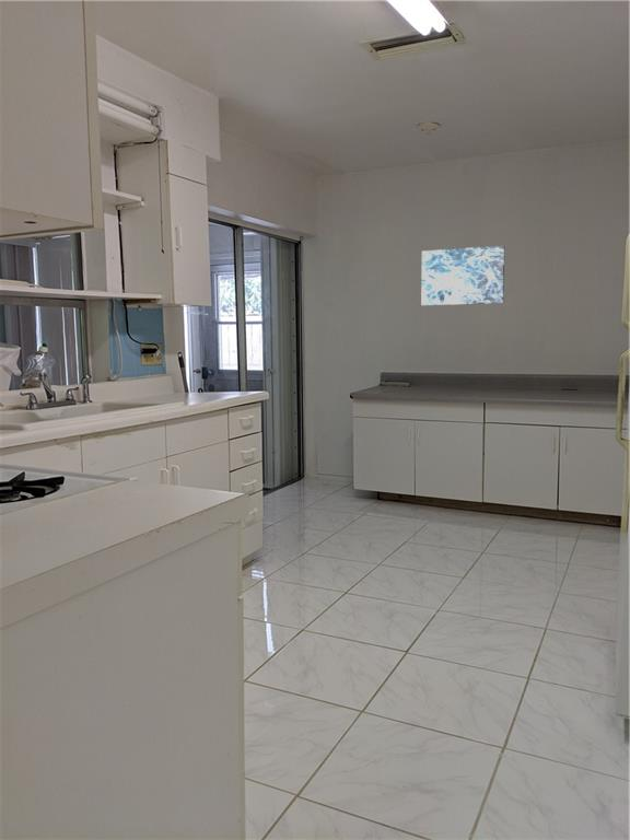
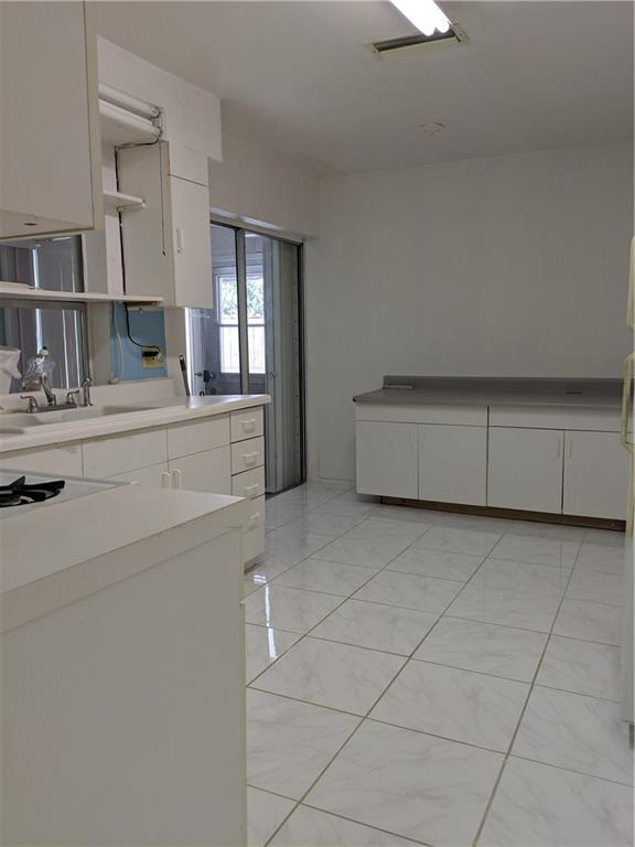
- wall art [421,245,505,306]
